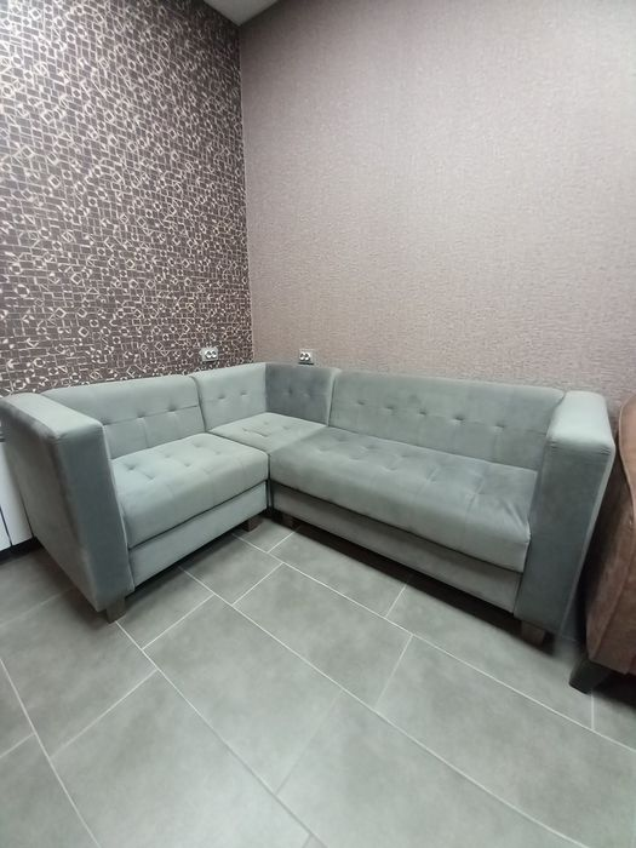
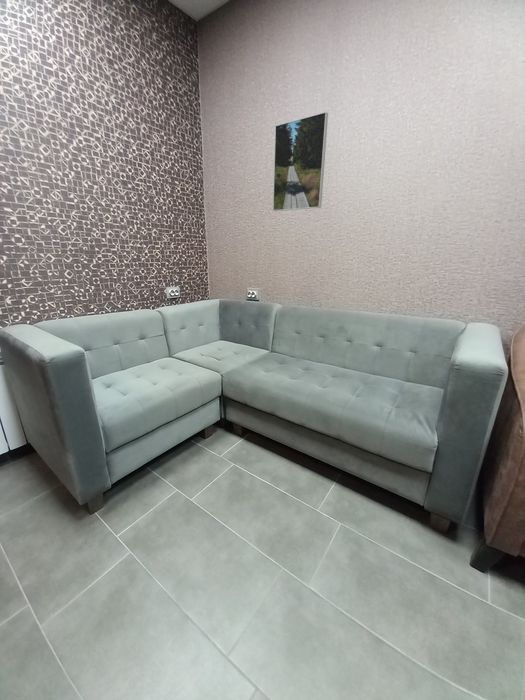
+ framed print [272,111,329,212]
